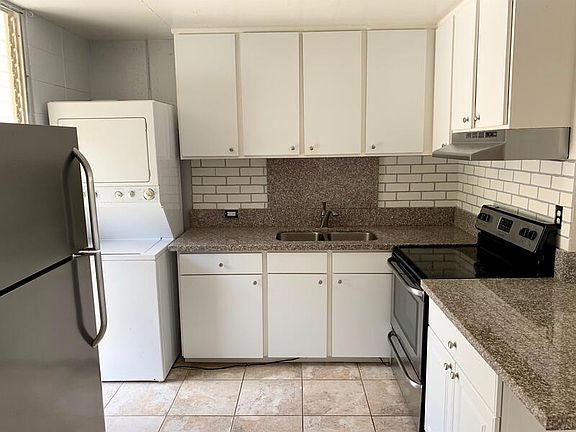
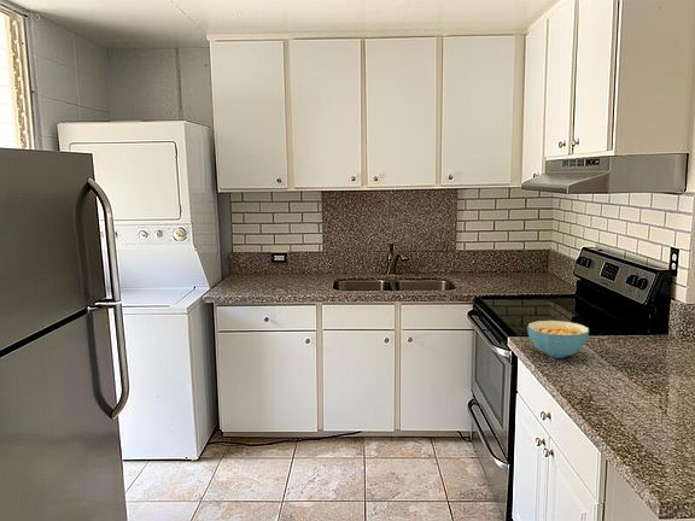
+ cereal bowl [526,320,590,359]
